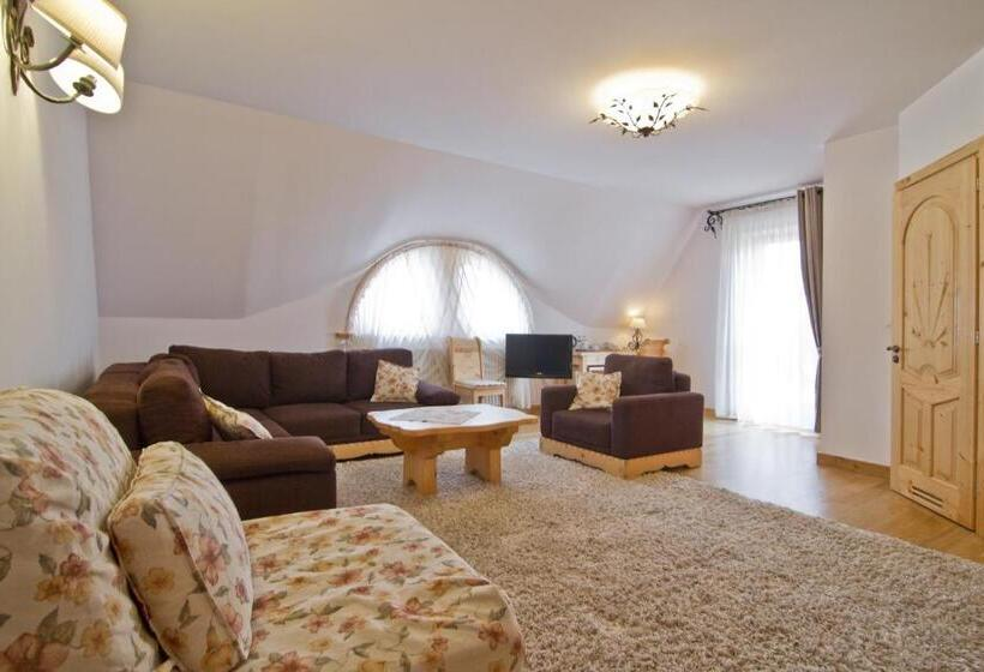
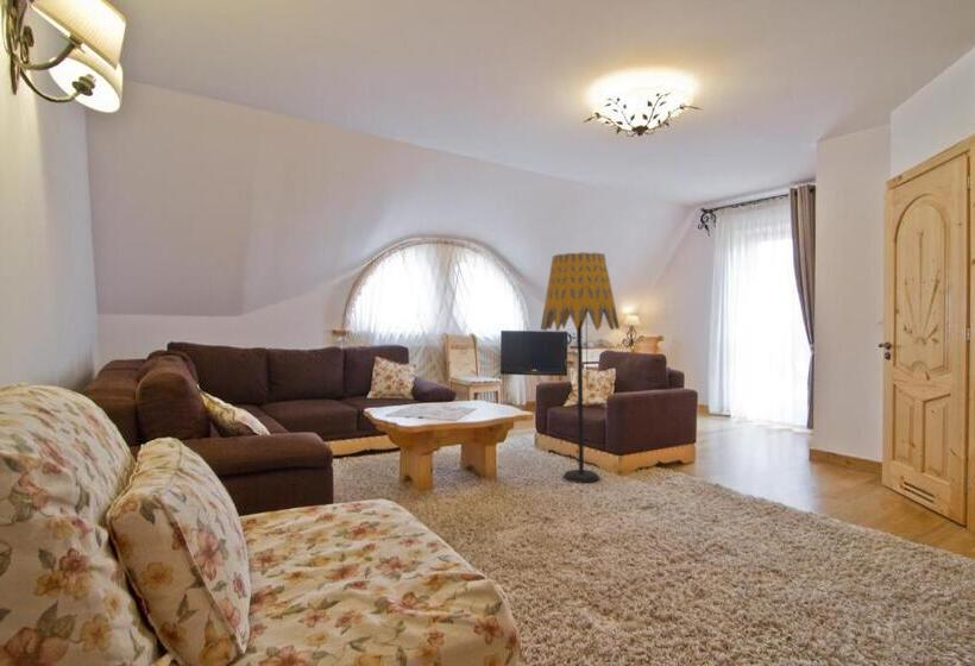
+ floor lamp [540,251,621,484]
